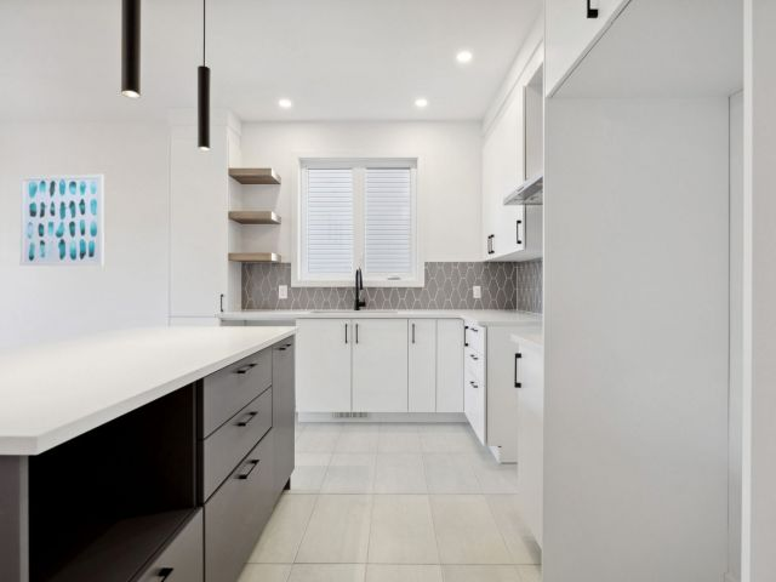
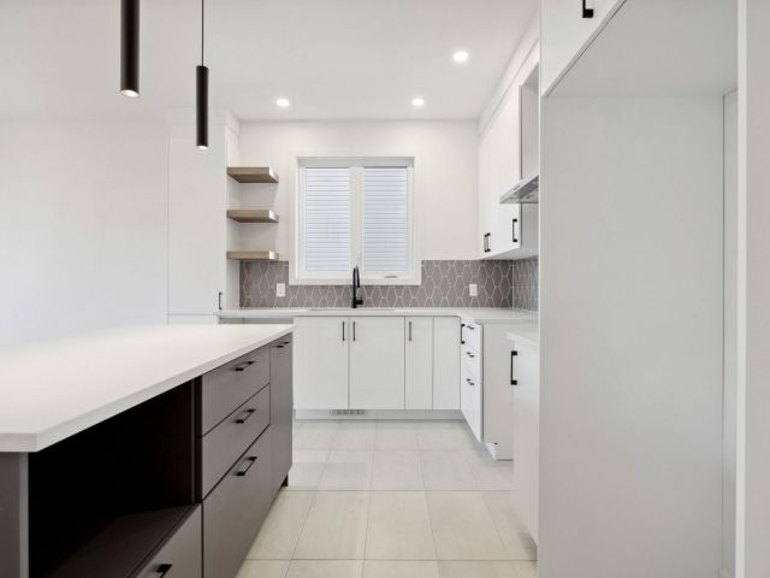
- wall art [18,173,105,267]
